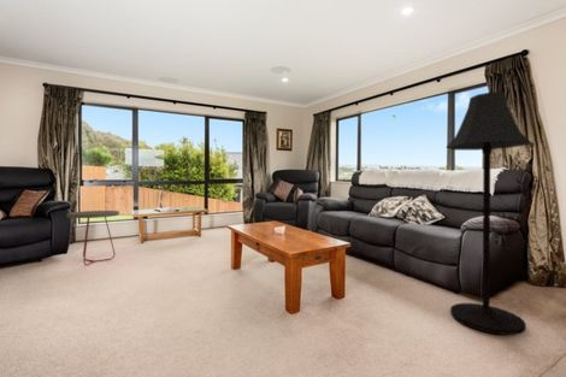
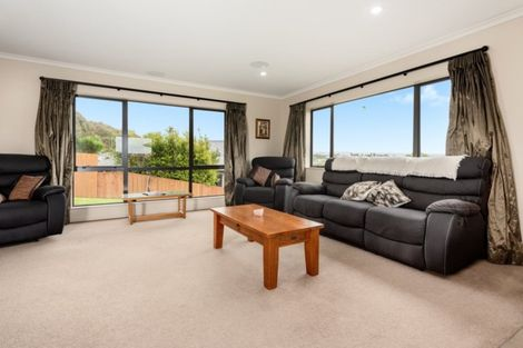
- floor lamp [444,90,533,336]
- side table [66,210,120,266]
